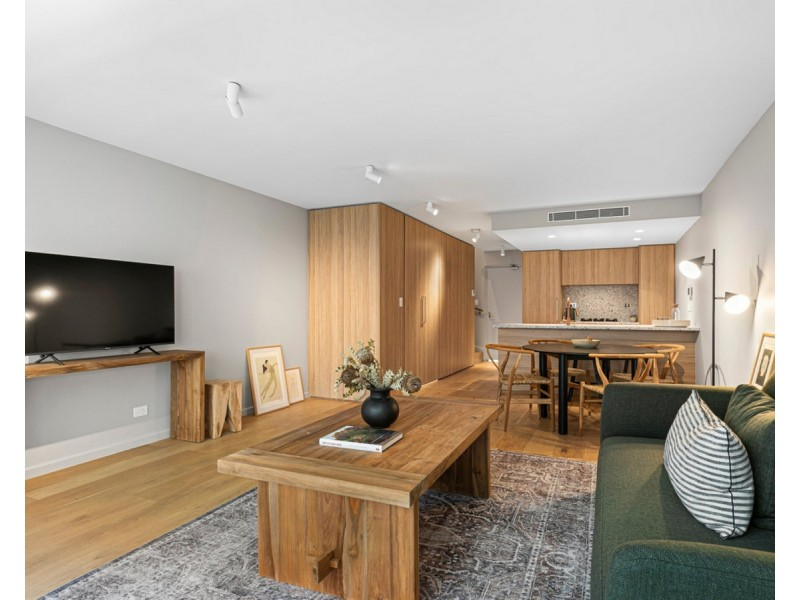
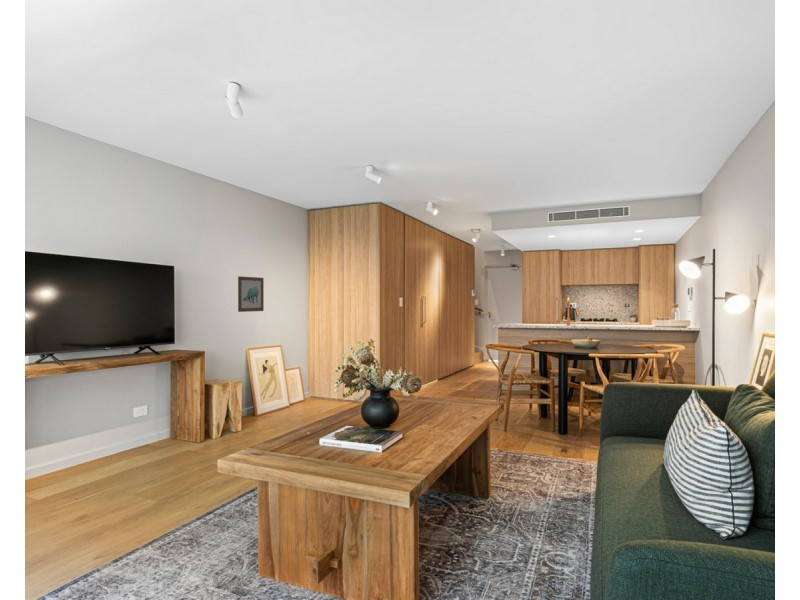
+ wall art [237,275,265,313]
